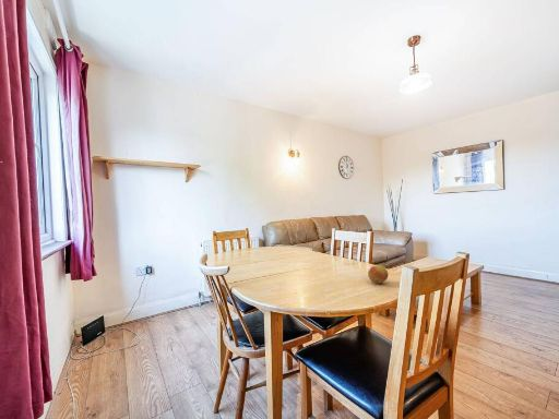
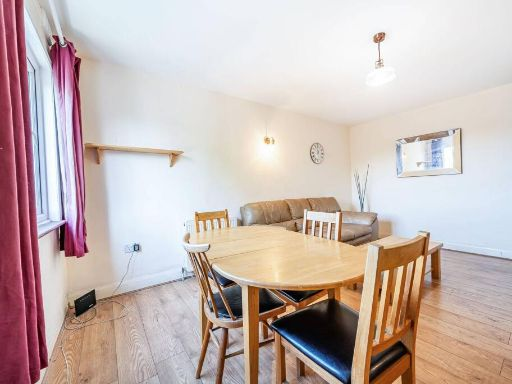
- fruit [367,264,390,285]
